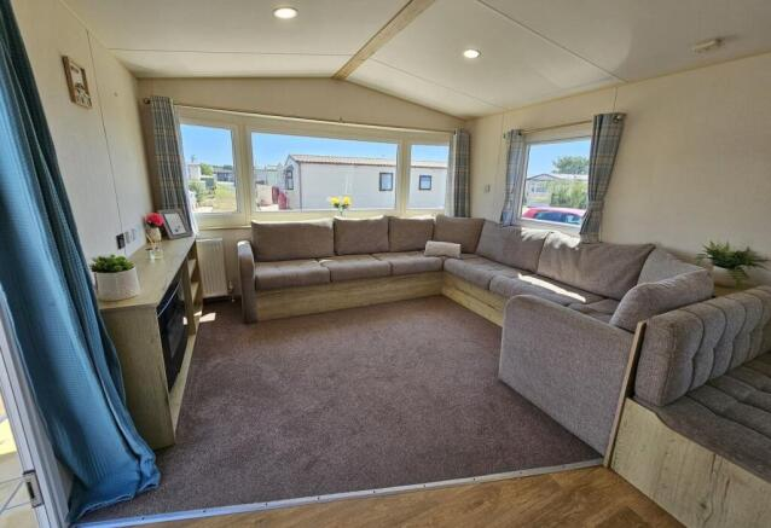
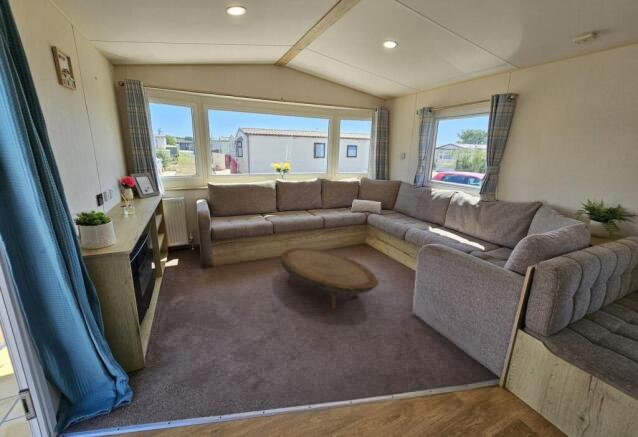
+ coffee table [279,247,379,310]
